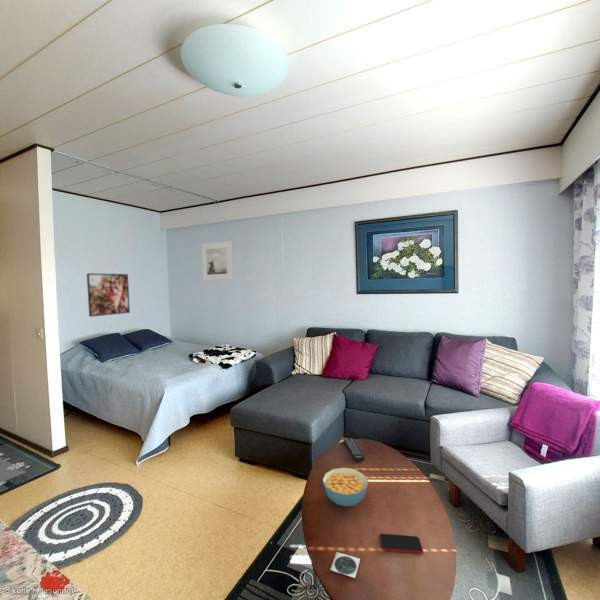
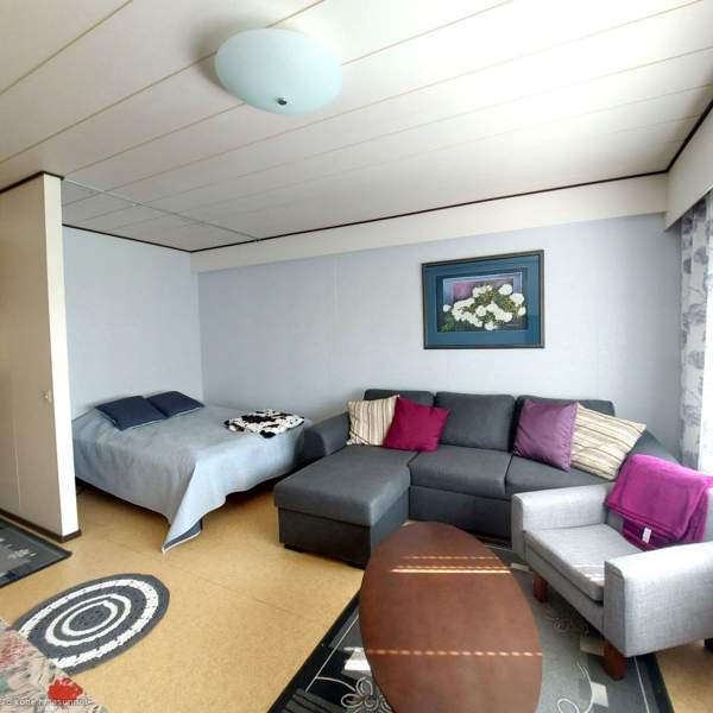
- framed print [86,272,131,318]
- cereal bowl [322,467,369,508]
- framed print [200,240,234,282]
- smartphone [378,533,424,555]
- coaster [329,551,361,579]
- remote control [342,437,366,462]
